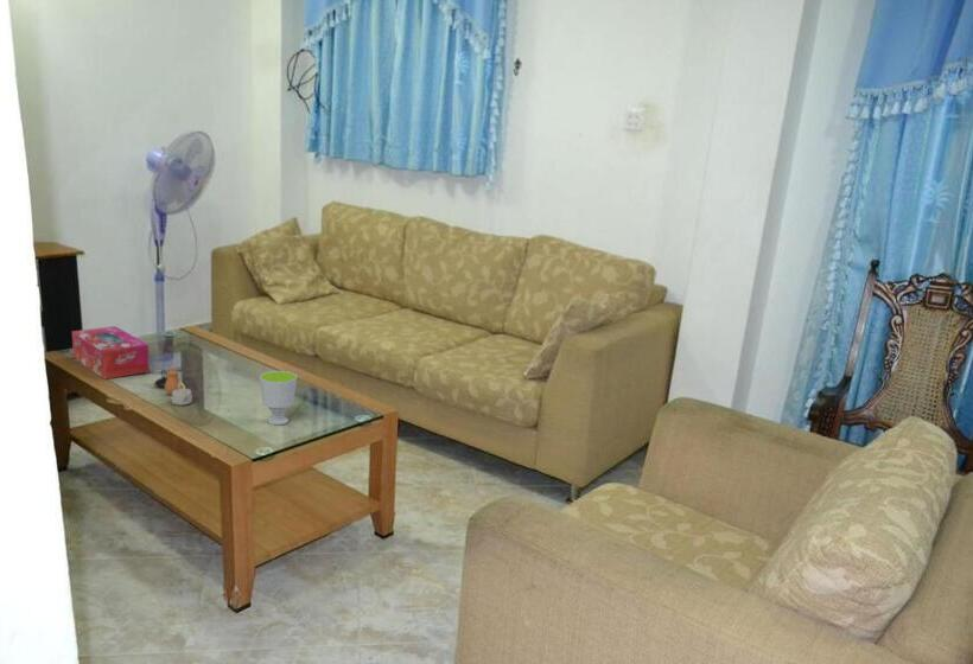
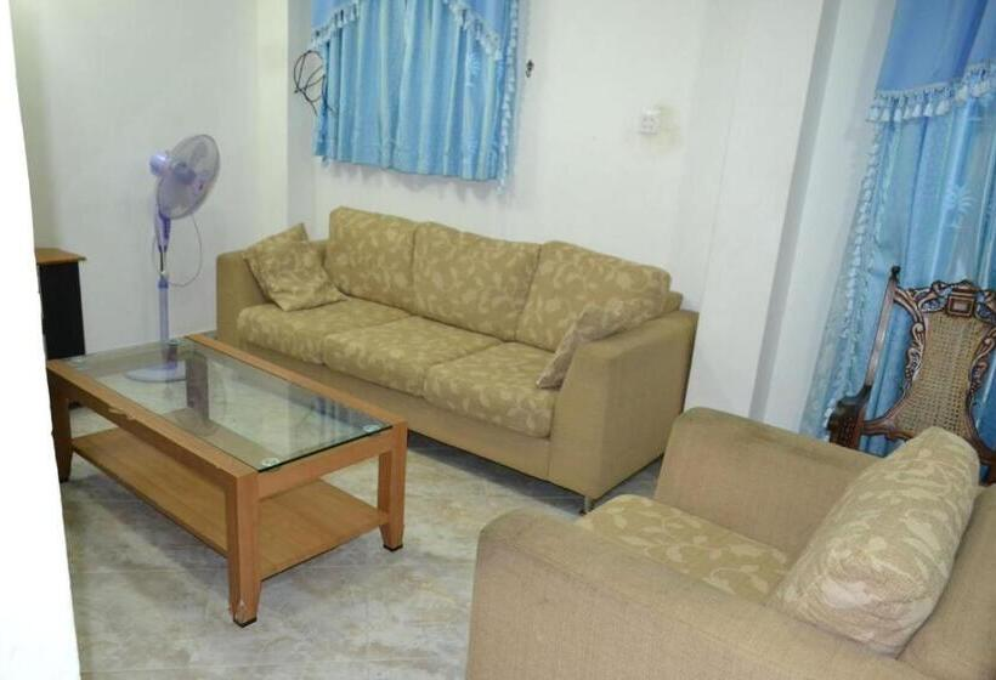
- cup [259,370,298,426]
- tissue box [71,325,151,381]
- teapot [153,366,193,407]
